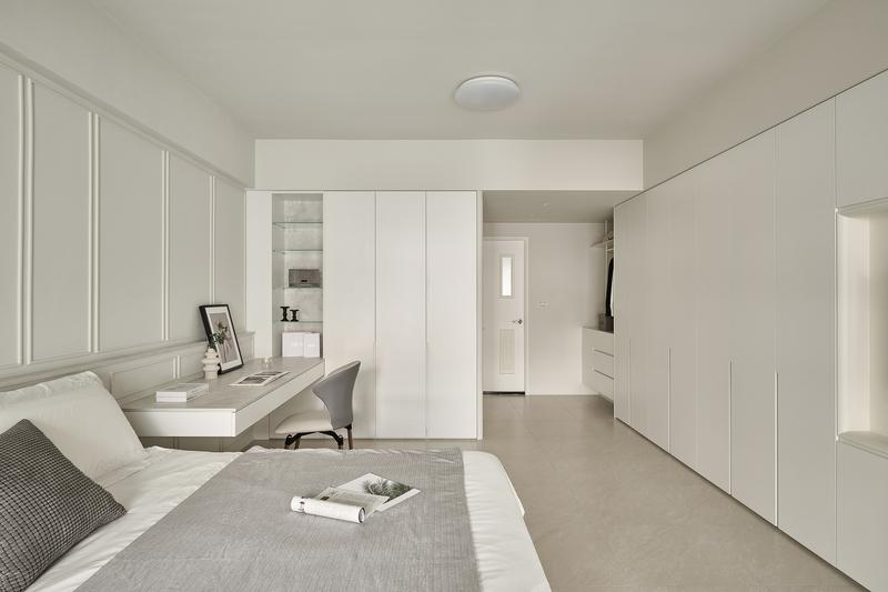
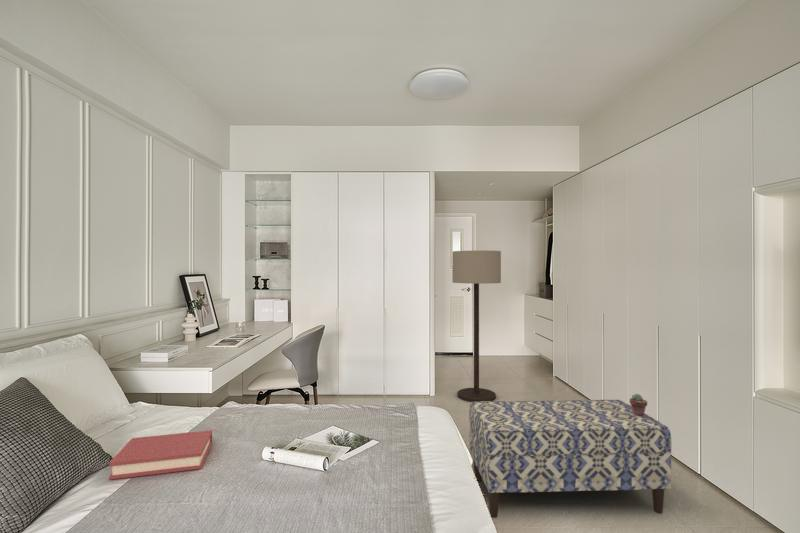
+ bench [468,399,672,519]
+ potted succulent [629,393,648,416]
+ hardback book [108,429,213,481]
+ floor lamp [451,250,502,403]
